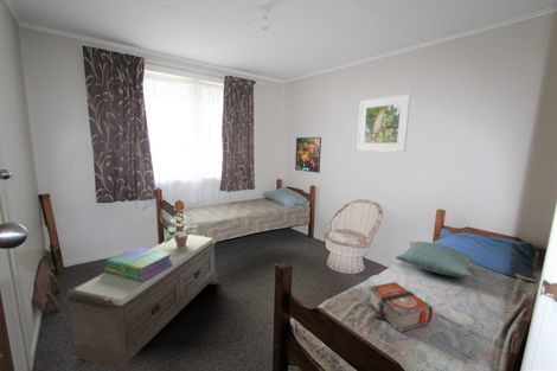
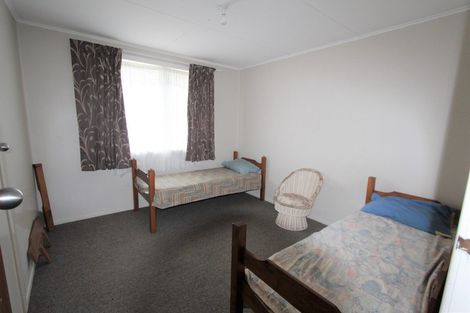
- bench [62,234,218,371]
- potted plant [161,209,200,248]
- pillow [395,241,475,279]
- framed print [356,92,411,153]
- stack of books [103,245,173,282]
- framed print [294,136,322,174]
- bible [366,281,434,333]
